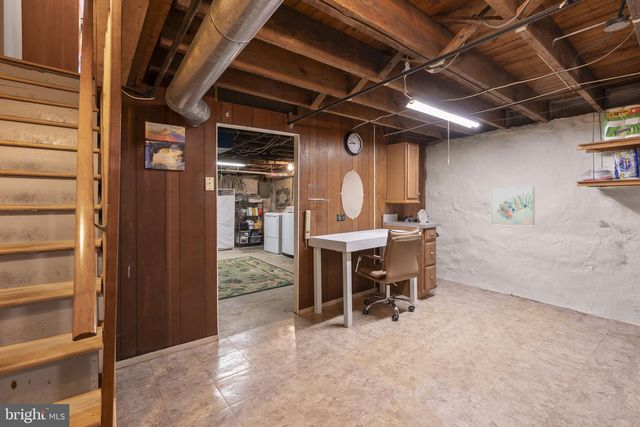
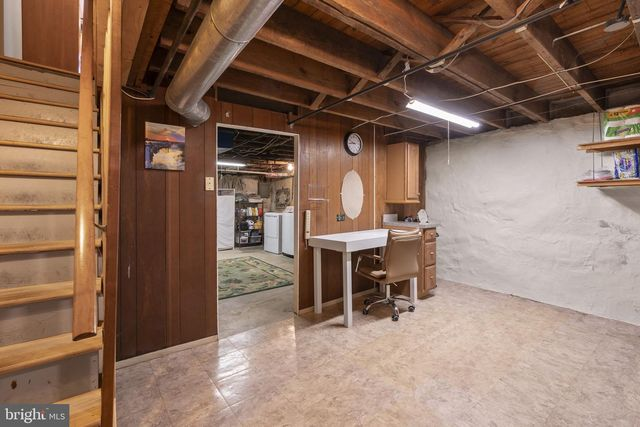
- wall art [490,185,535,226]
